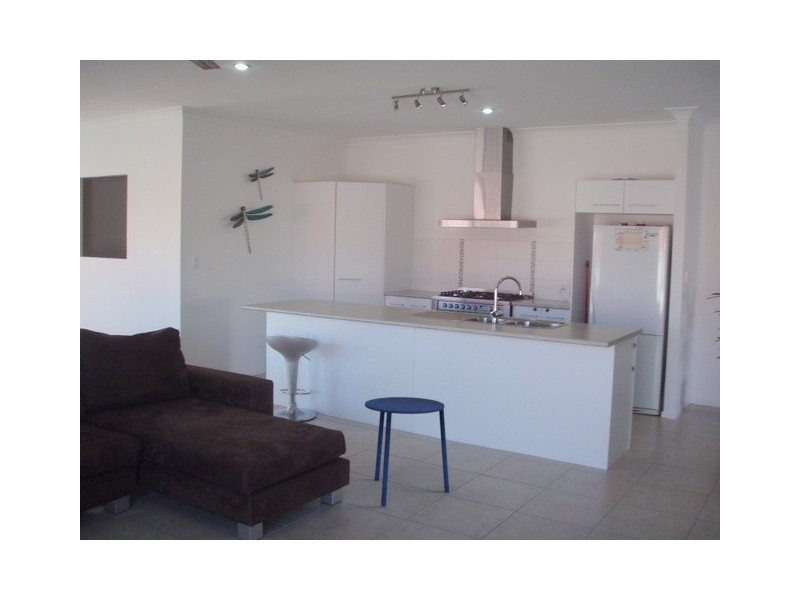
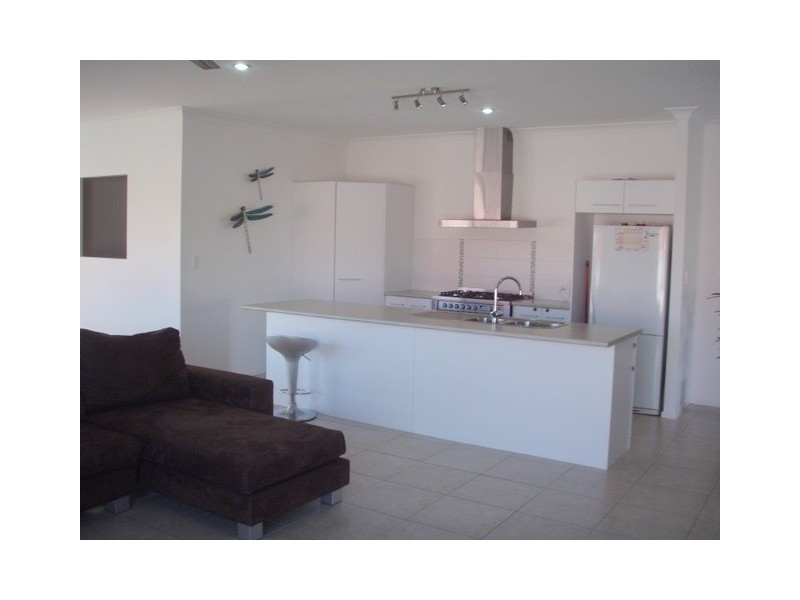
- side table [364,396,450,507]
